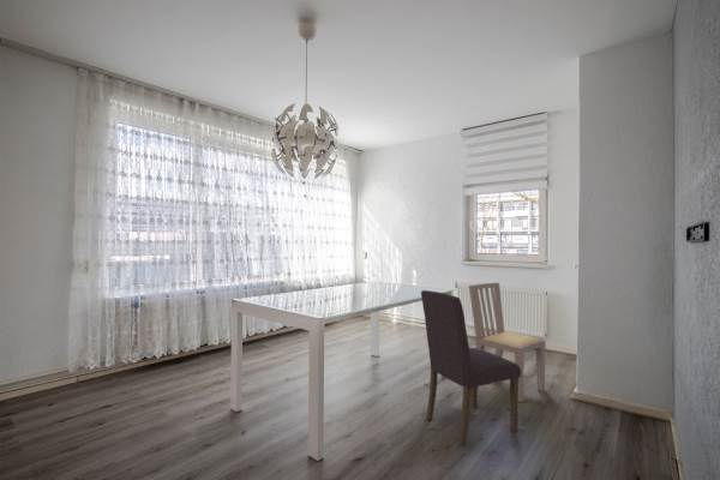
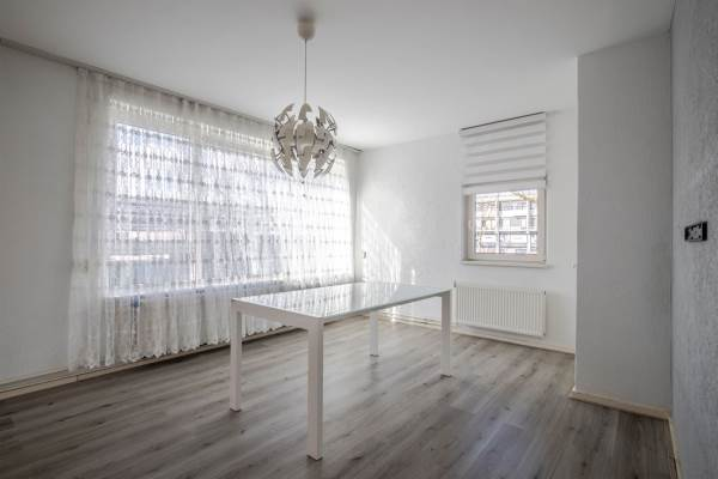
- dining chair [420,289,521,446]
- dining chair [468,281,547,403]
